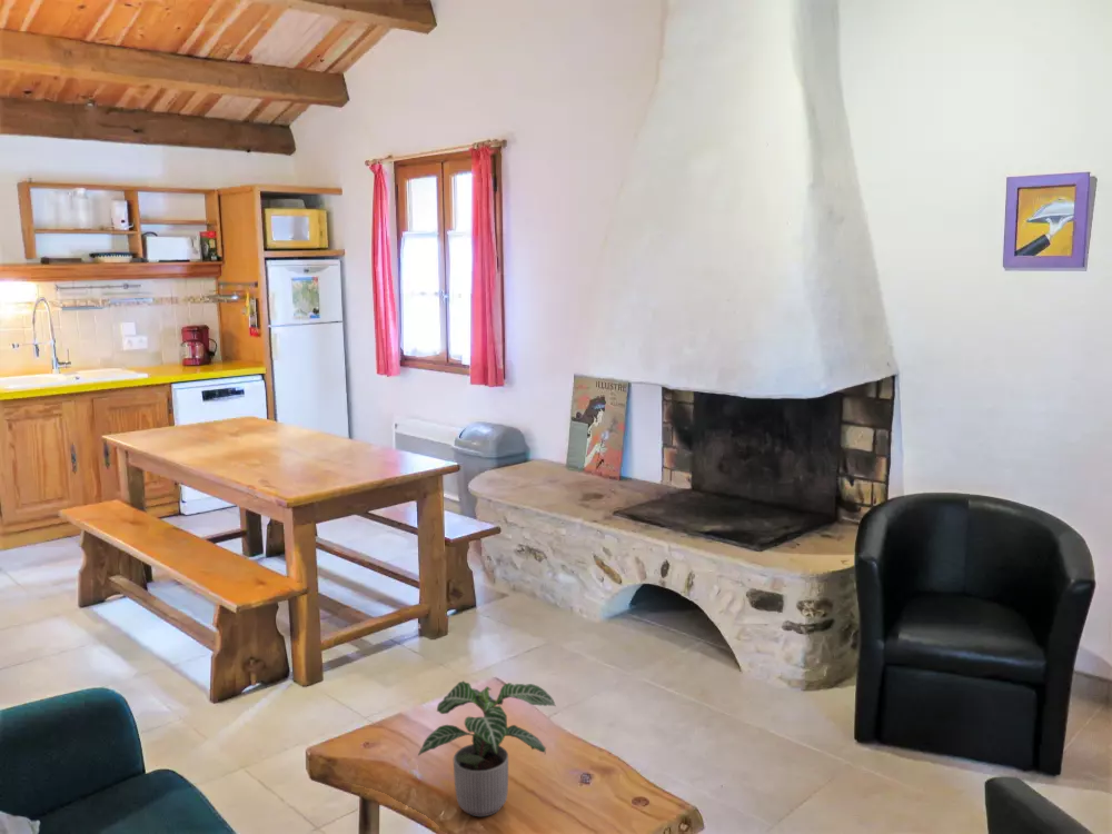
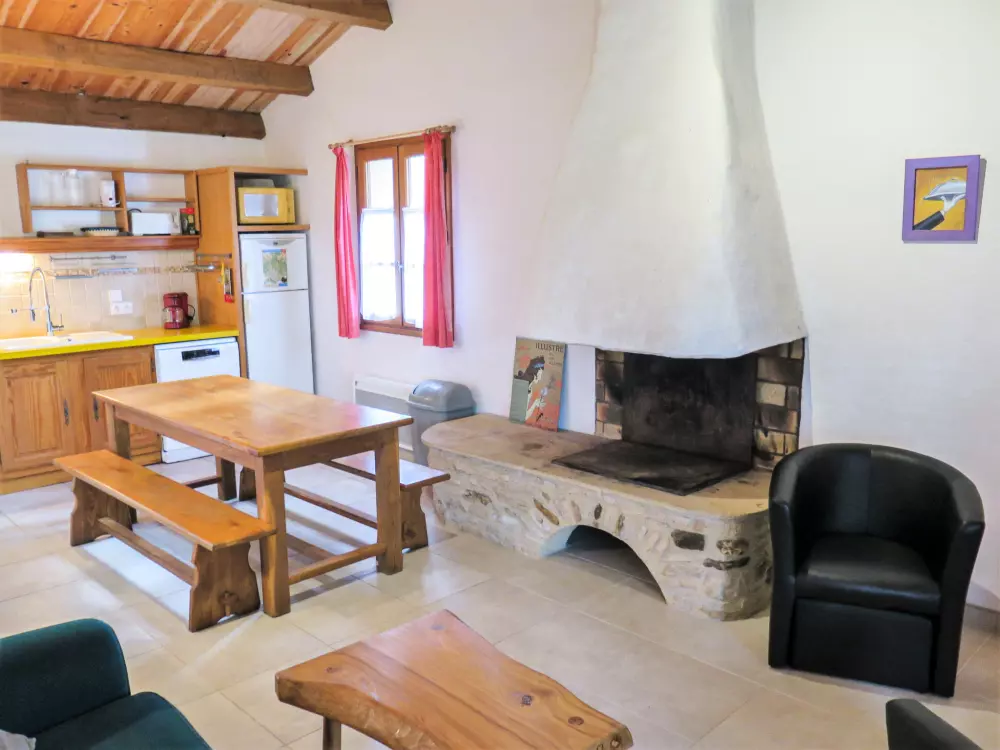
- potted plant [417,679,557,817]
